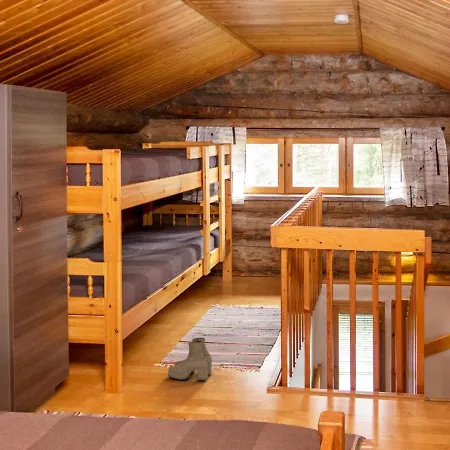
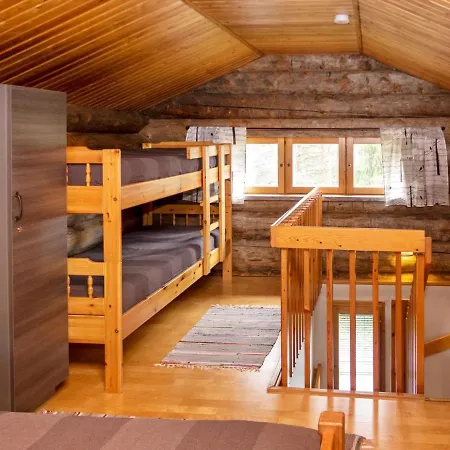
- boots [167,337,213,381]
